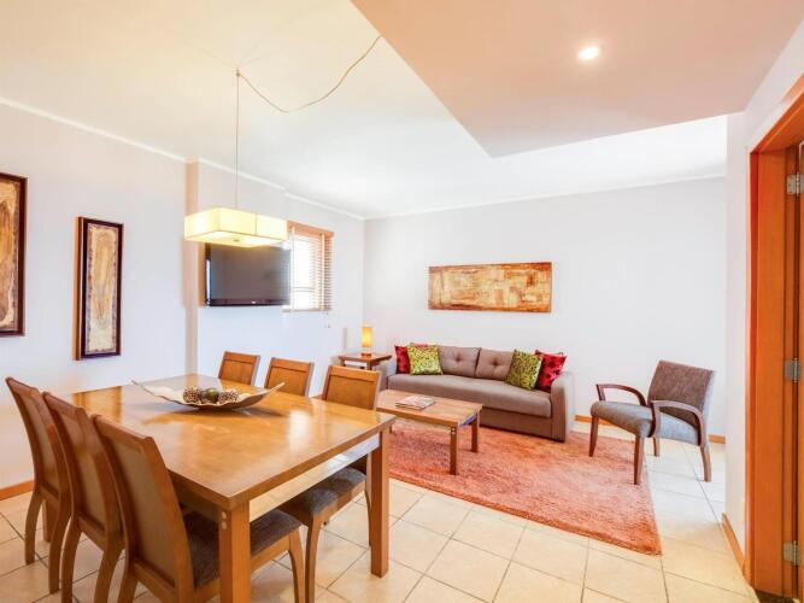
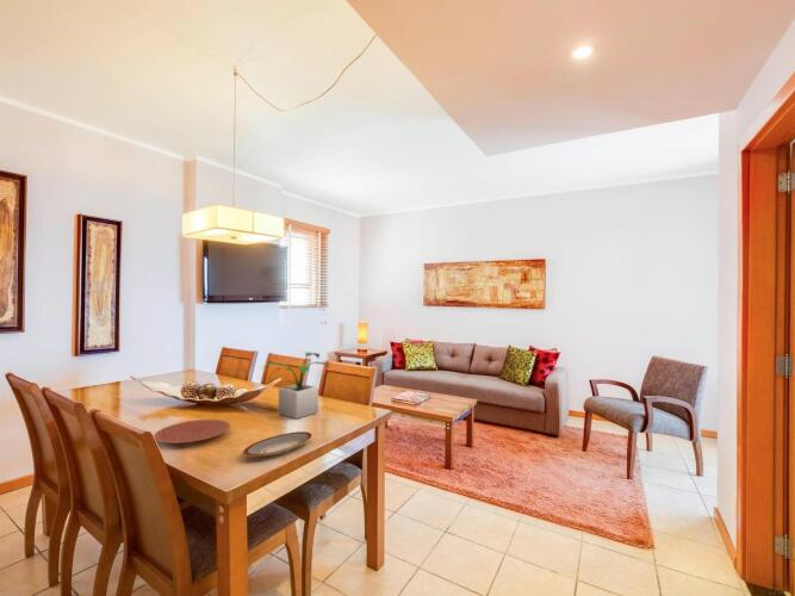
+ potted plant [261,352,330,420]
+ plate [153,418,231,445]
+ plate [242,430,313,458]
